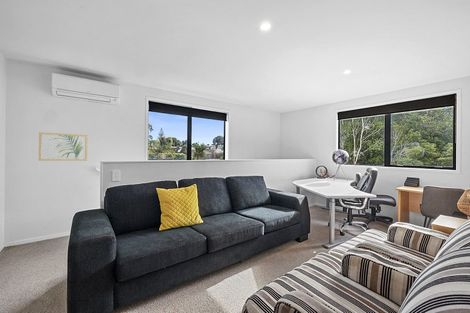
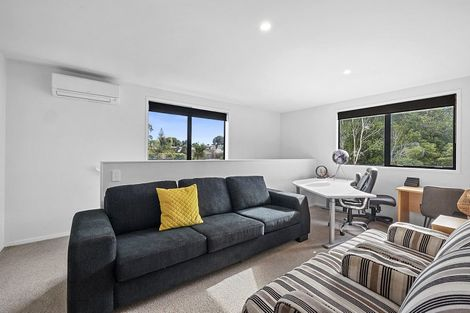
- wall art [38,131,88,162]
